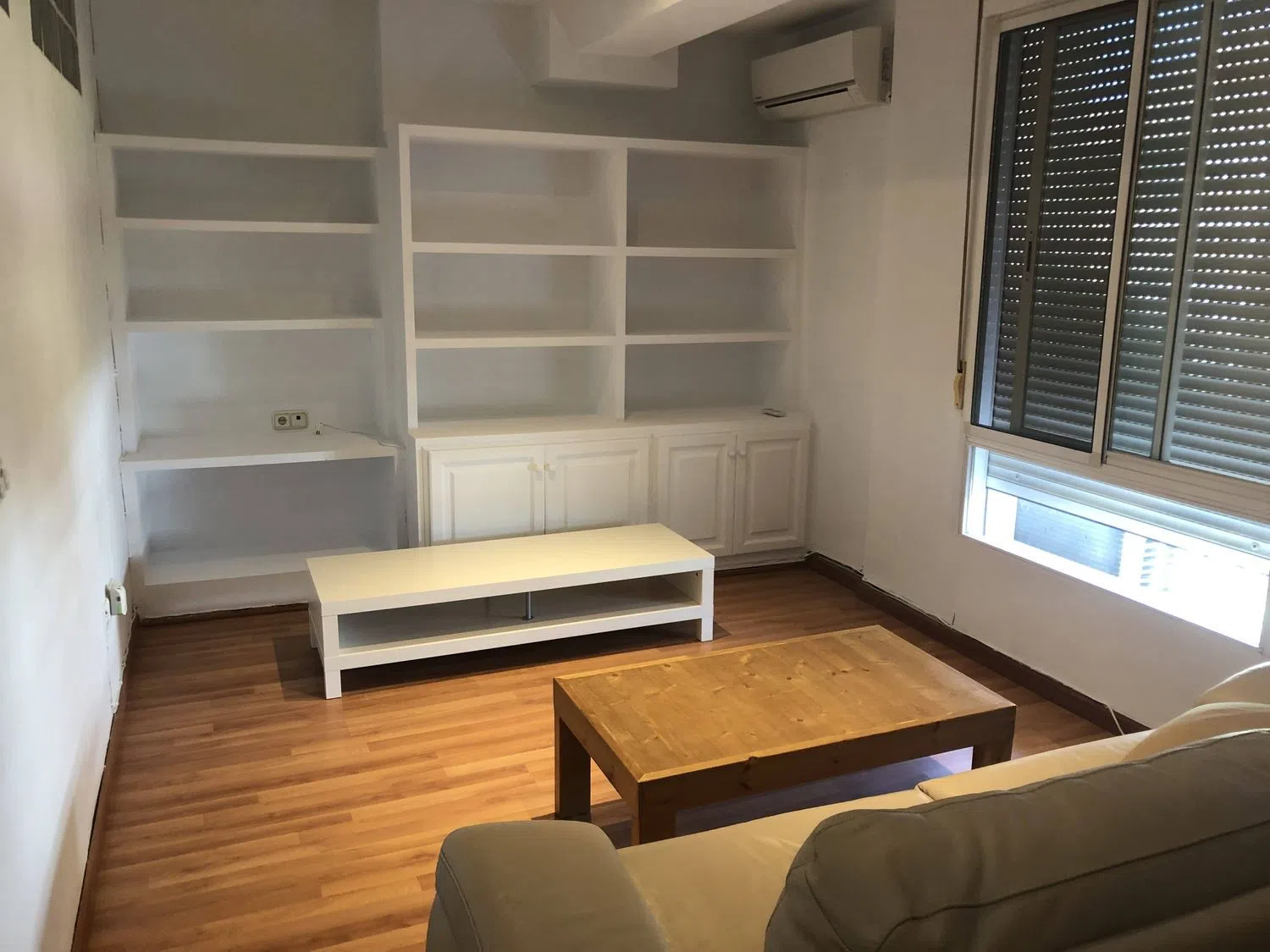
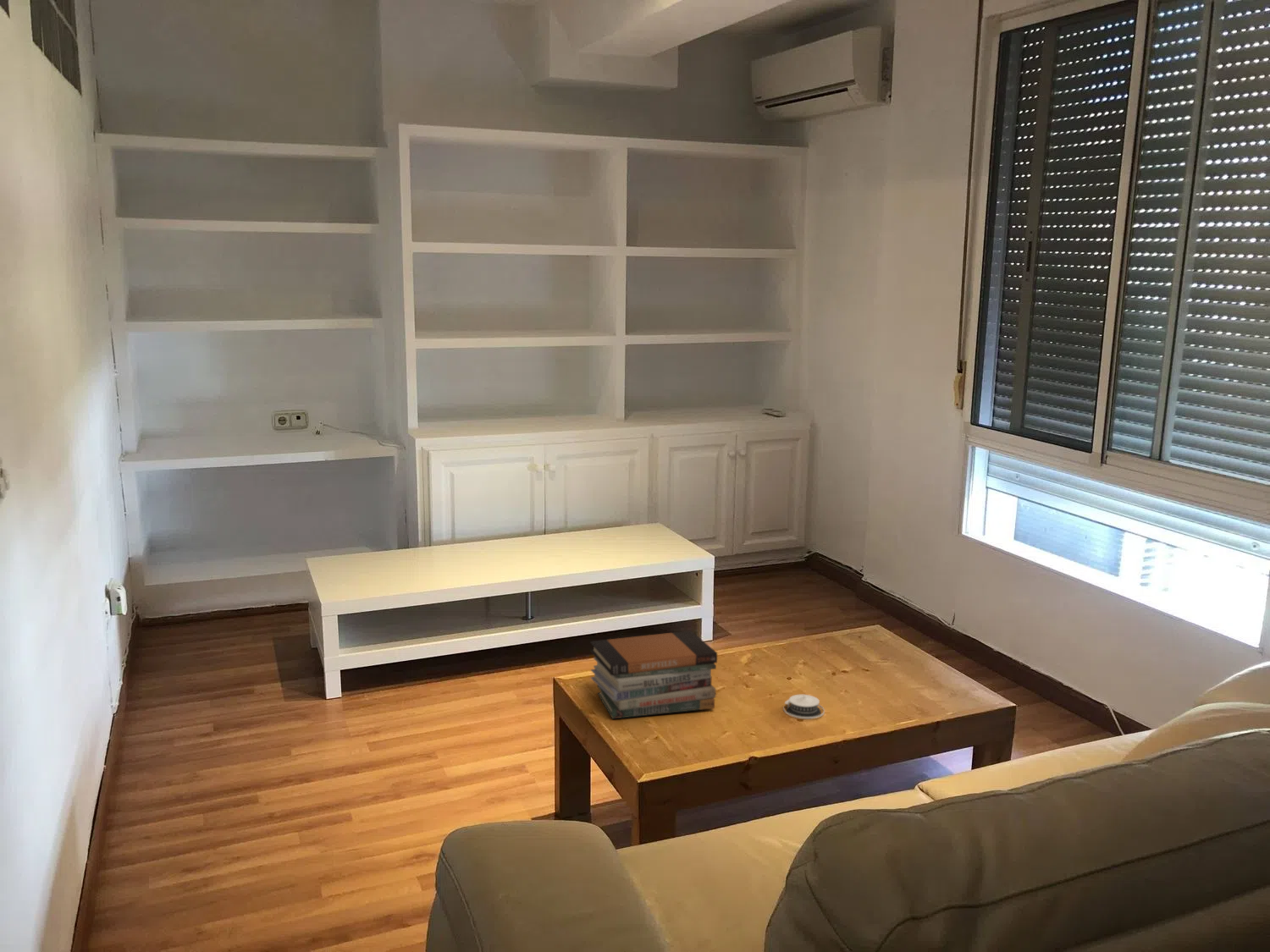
+ architectural model [782,694,826,719]
+ book stack [589,630,718,720]
